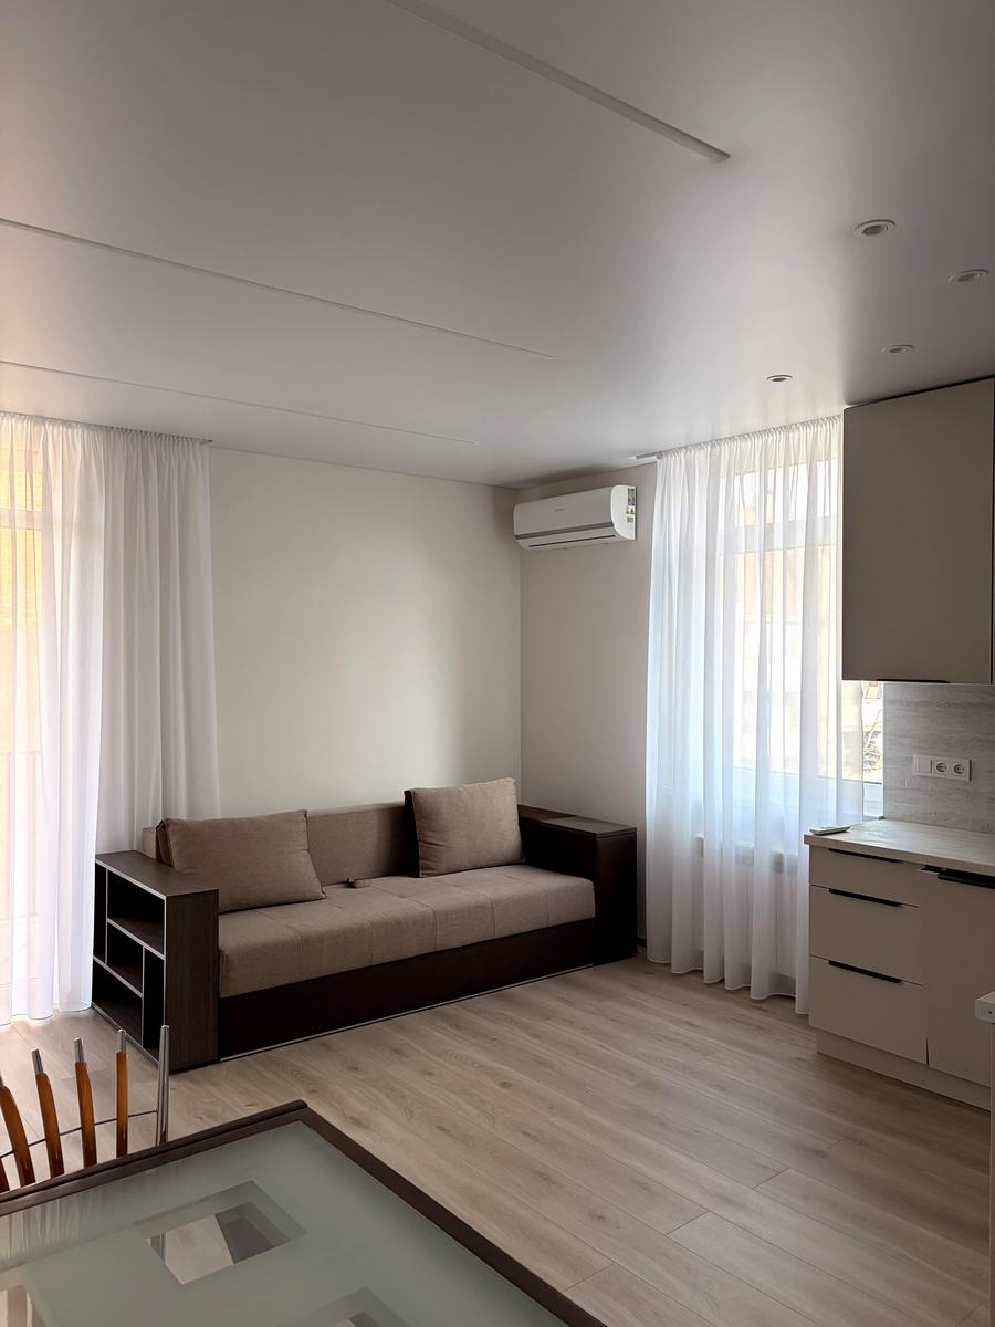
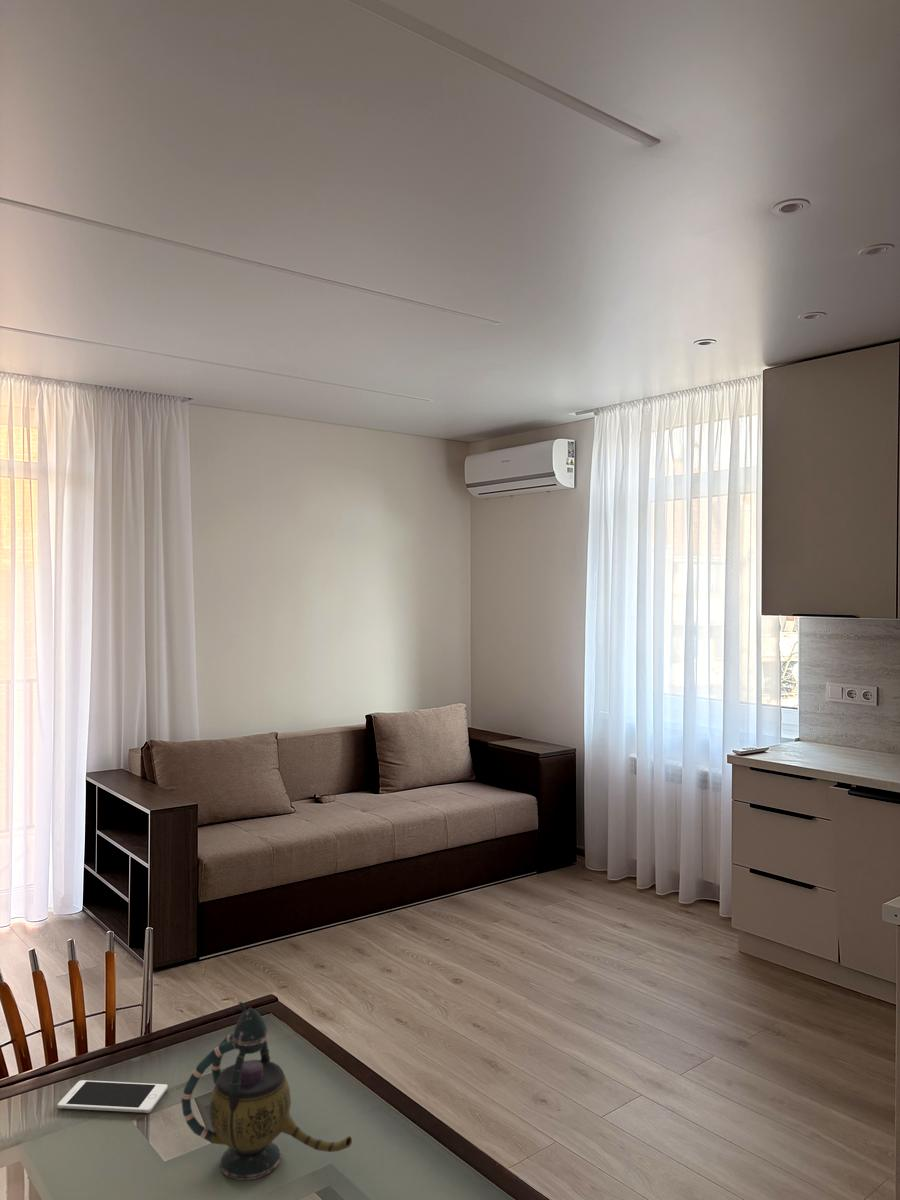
+ teapot [180,1001,353,1181]
+ cell phone [57,1079,168,1114]
